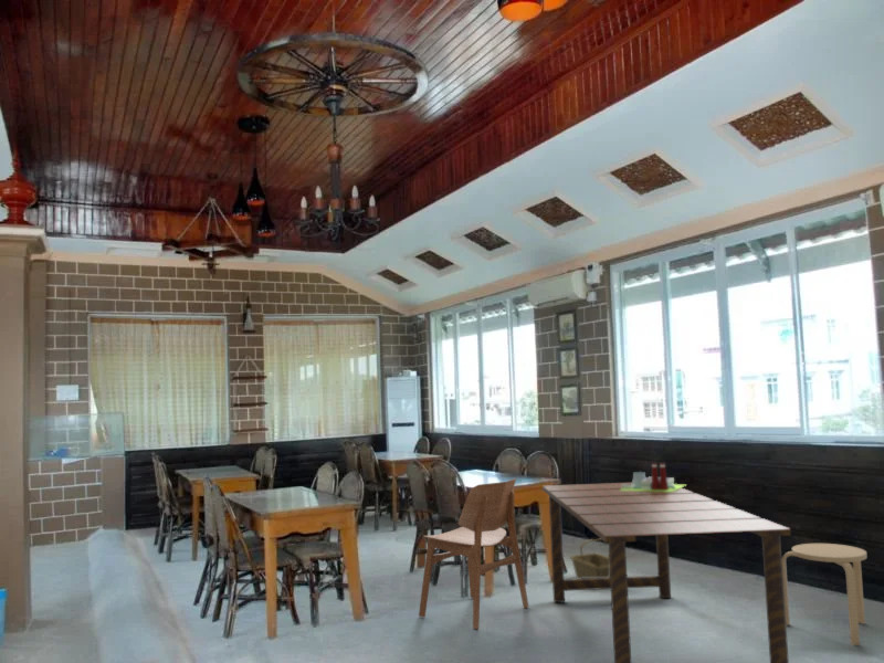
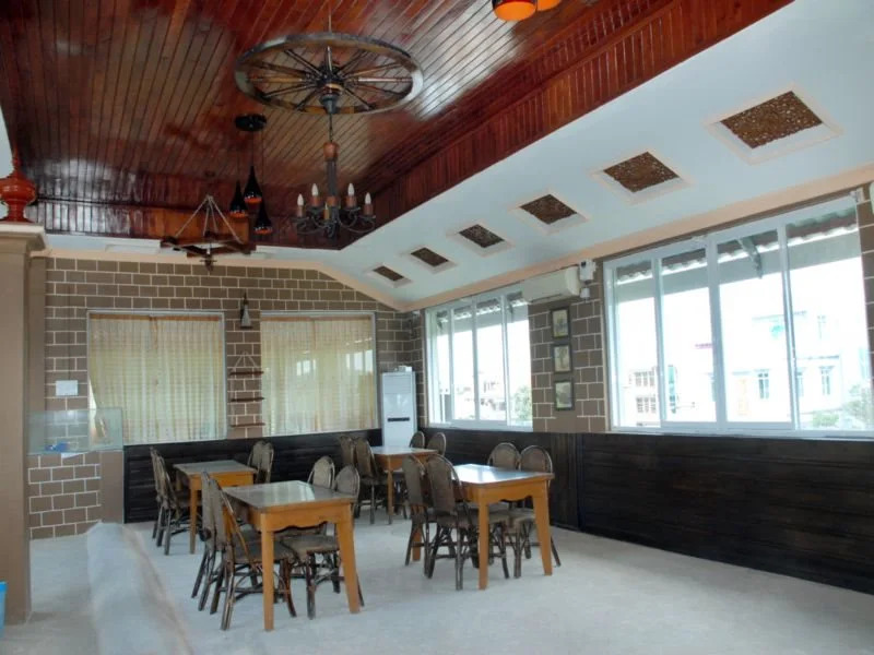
- dining chair [418,477,529,630]
- architectural model [619,462,686,492]
- basket [569,538,610,579]
- stool [781,543,869,646]
- dining table [541,482,792,663]
